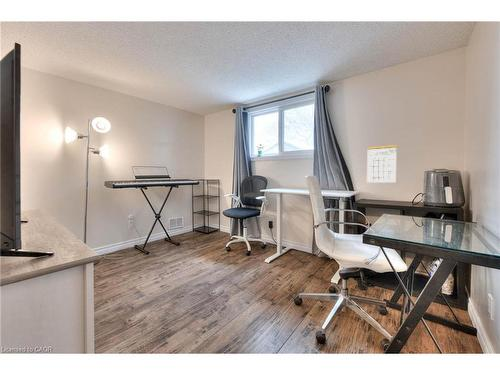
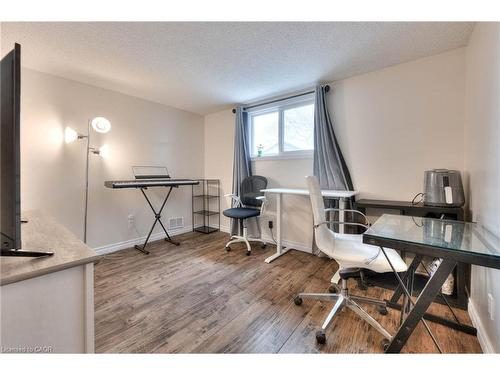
- calendar [366,137,398,183]
